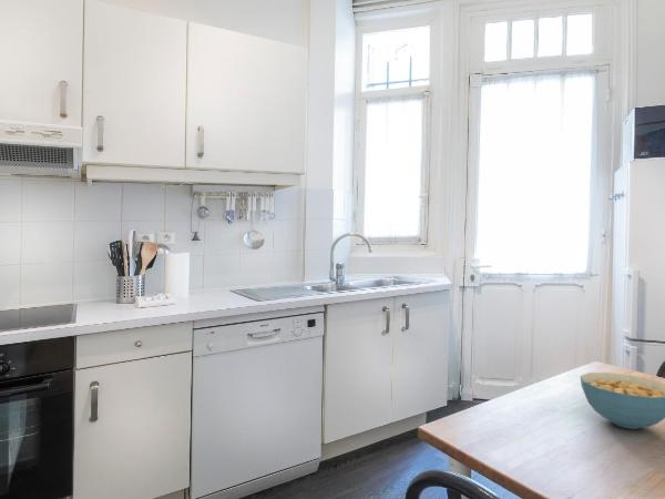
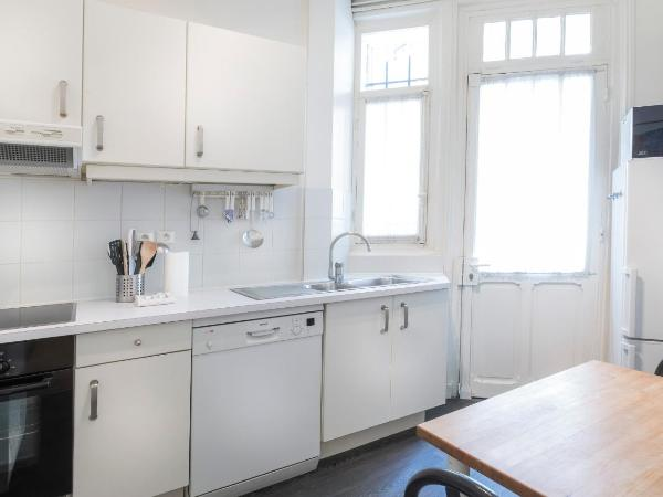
- cereal bowl [580,371,665,430]
